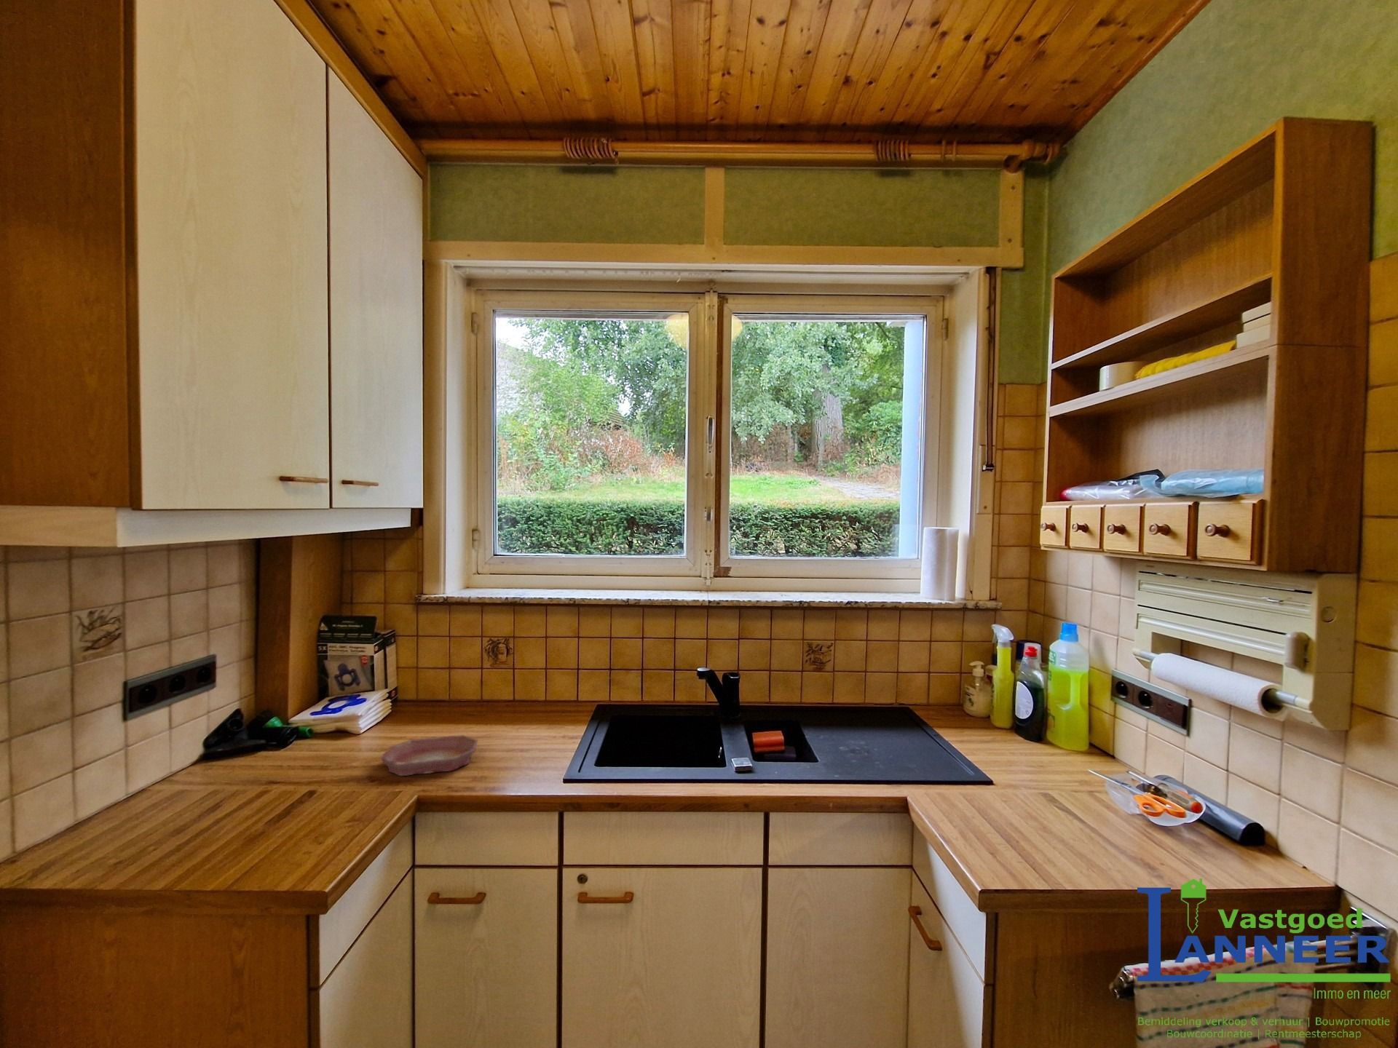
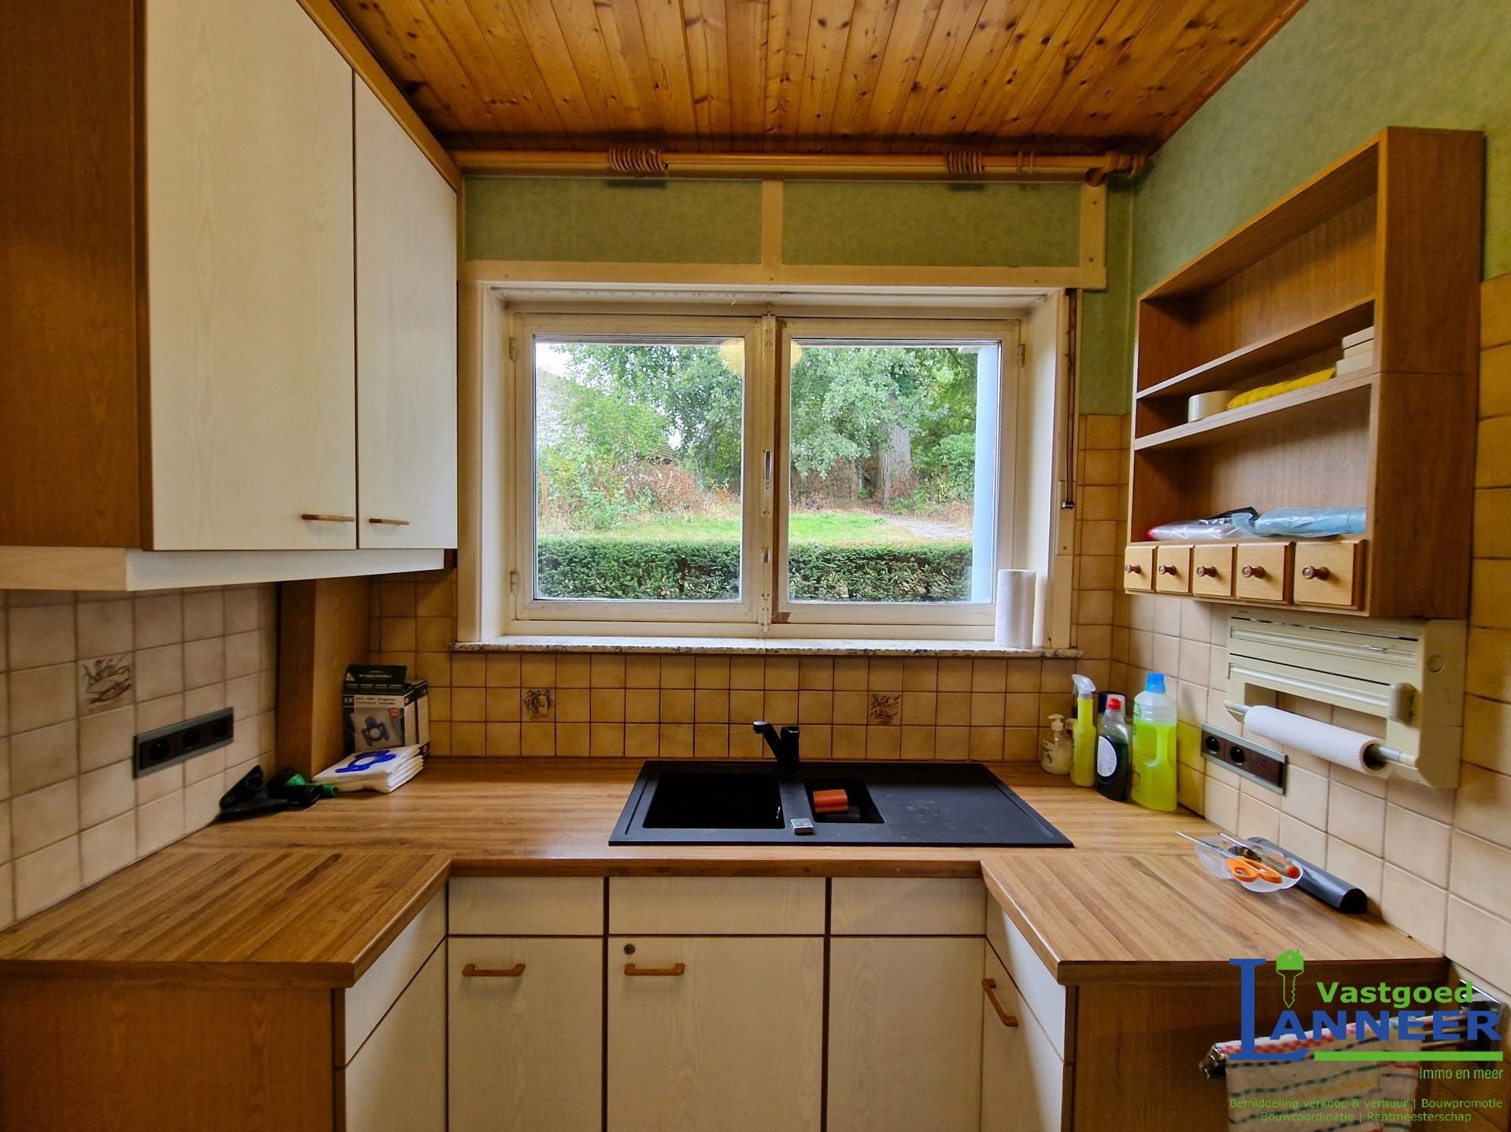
- bowl [380,734,479,776]
